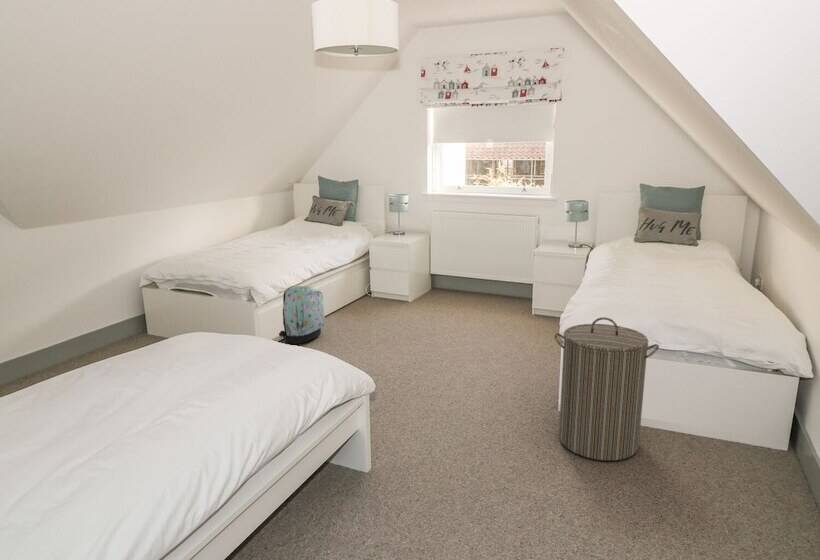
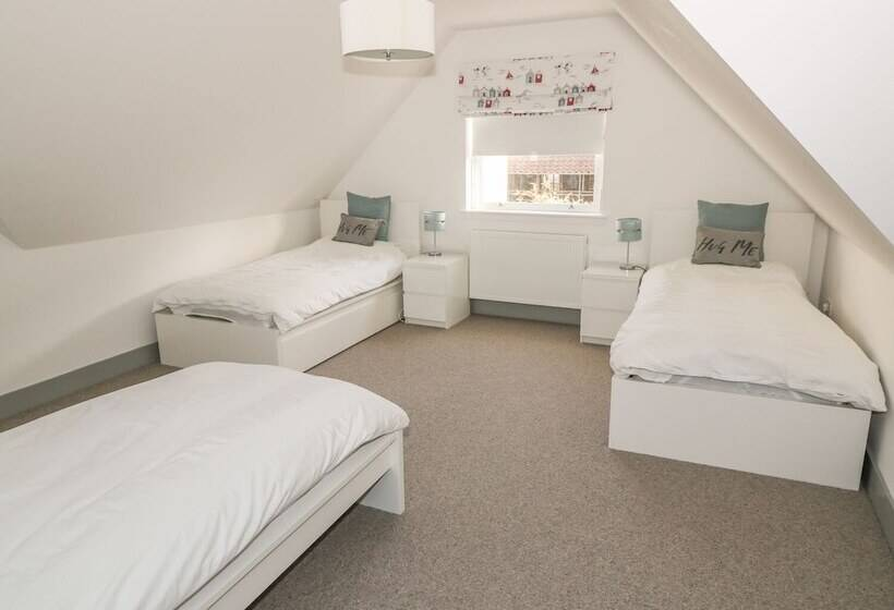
- backpack [278,285,326,345]
- laundry hamper [553,316,660,462]
